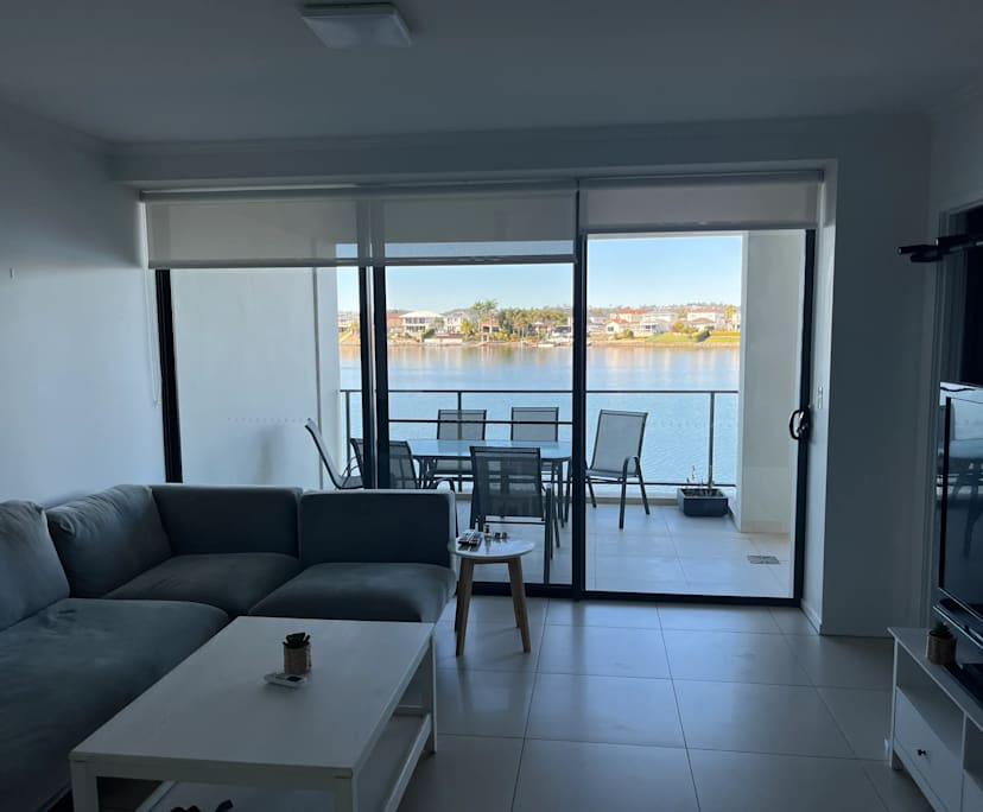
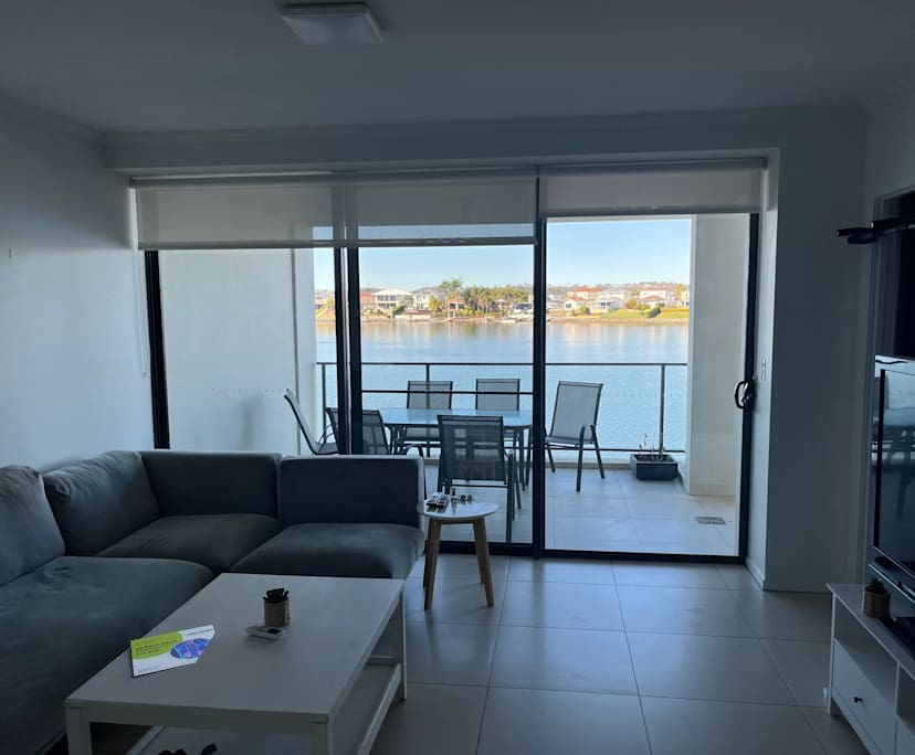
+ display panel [129,624,217,677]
